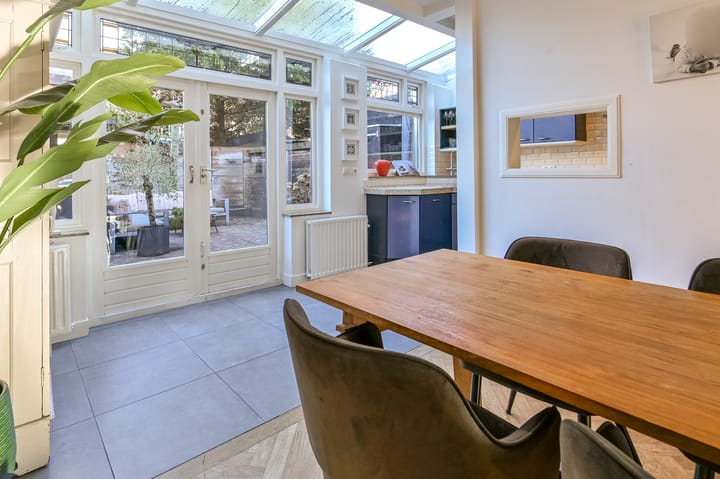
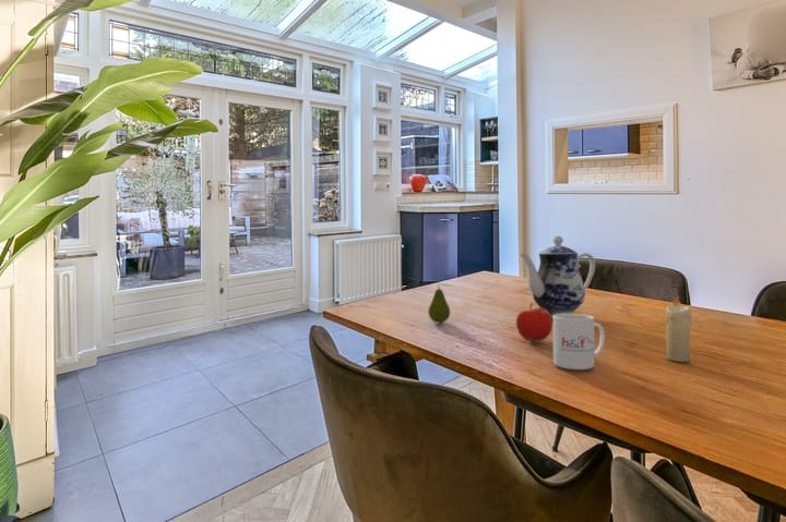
+ mug [552,313,606,371]
+ teapot [519,235,596,319]
+ fruit [427,283,451,324]
+ fruit [515,302,553,343]
+ candle [665,294,693,363]
